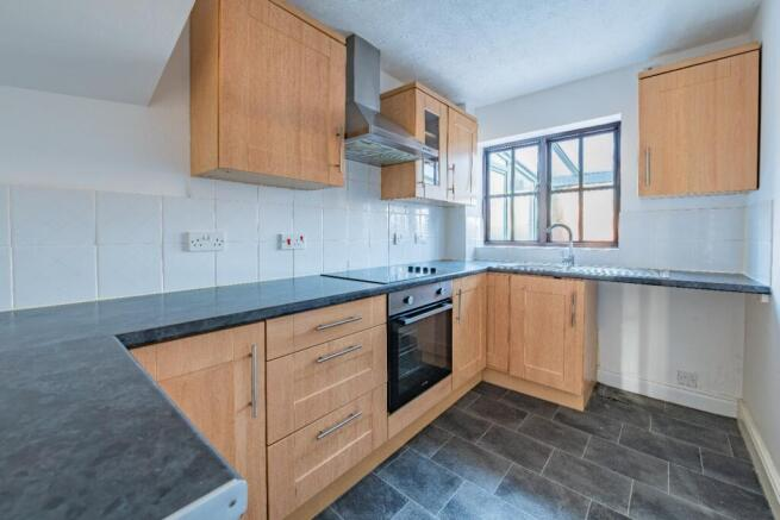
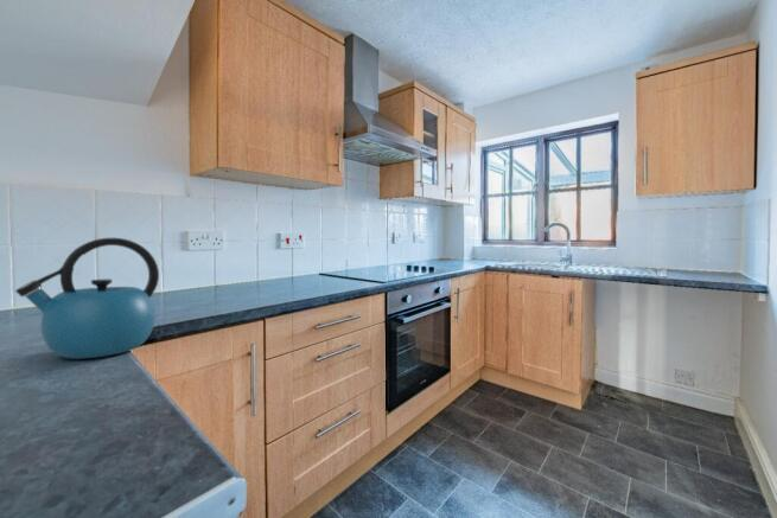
+ kettle [14,237,160,360]
